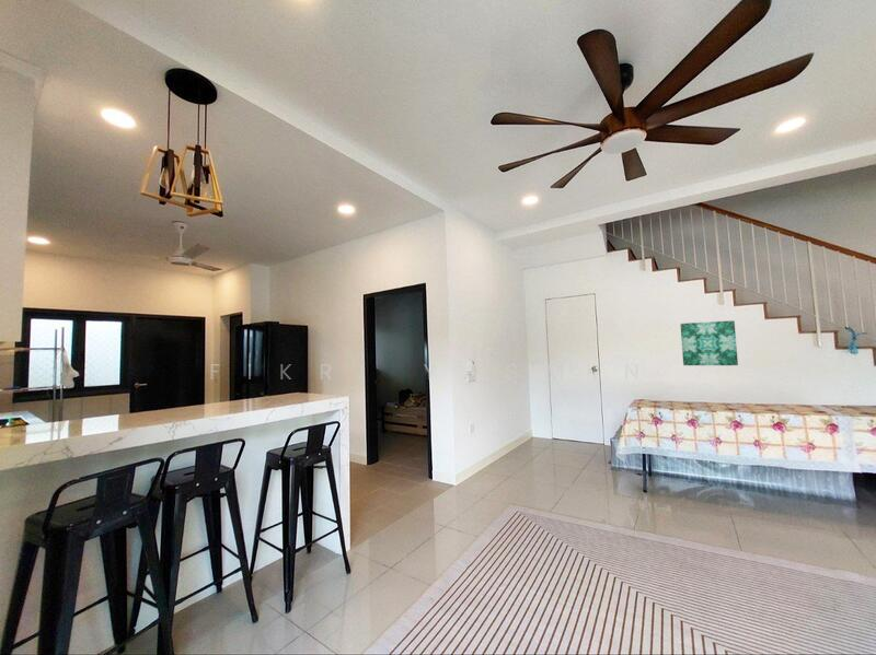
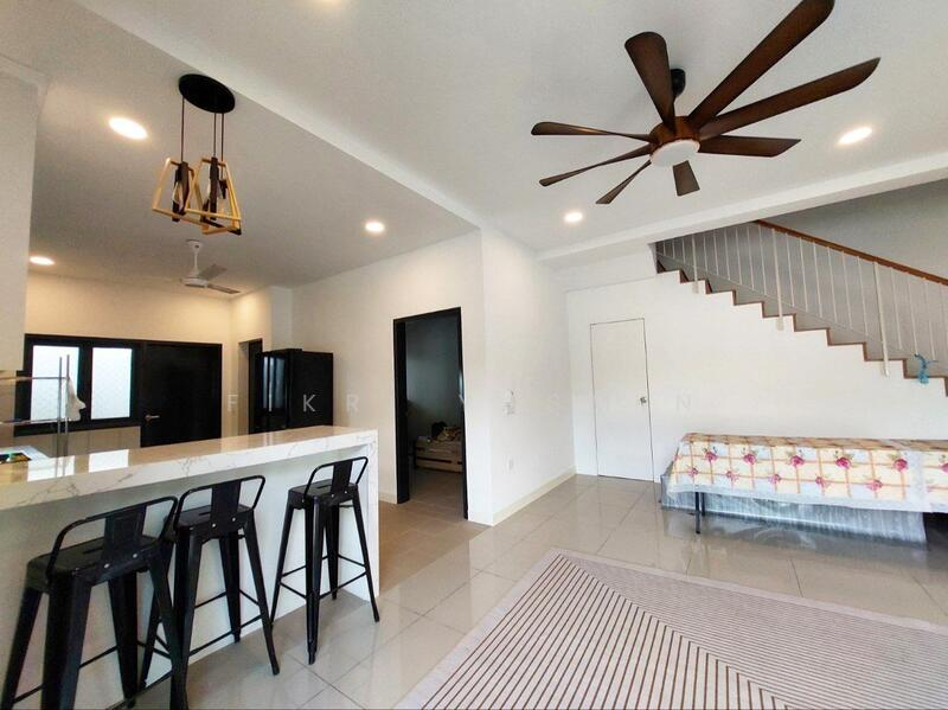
- wall art [679,319,739,366]
